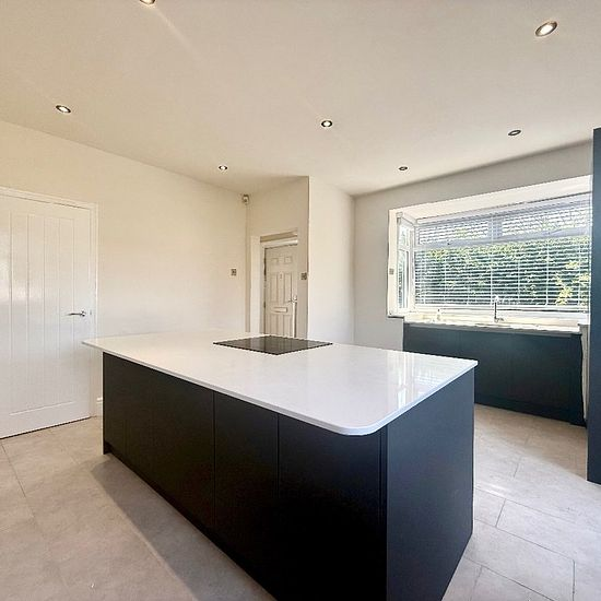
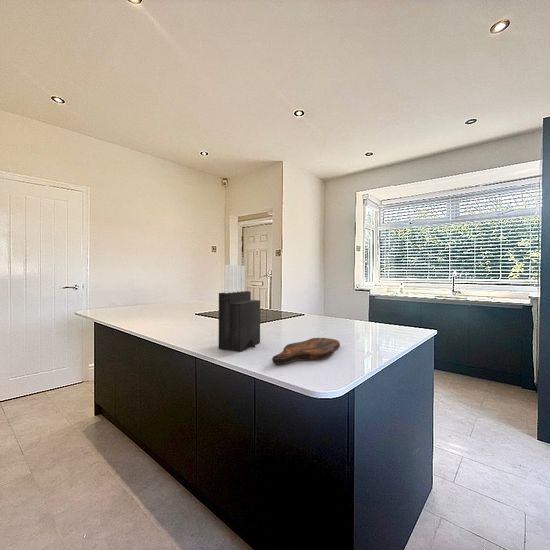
+ cutting board [271,337,341,365]
+ knife block [218,264,261,353]
